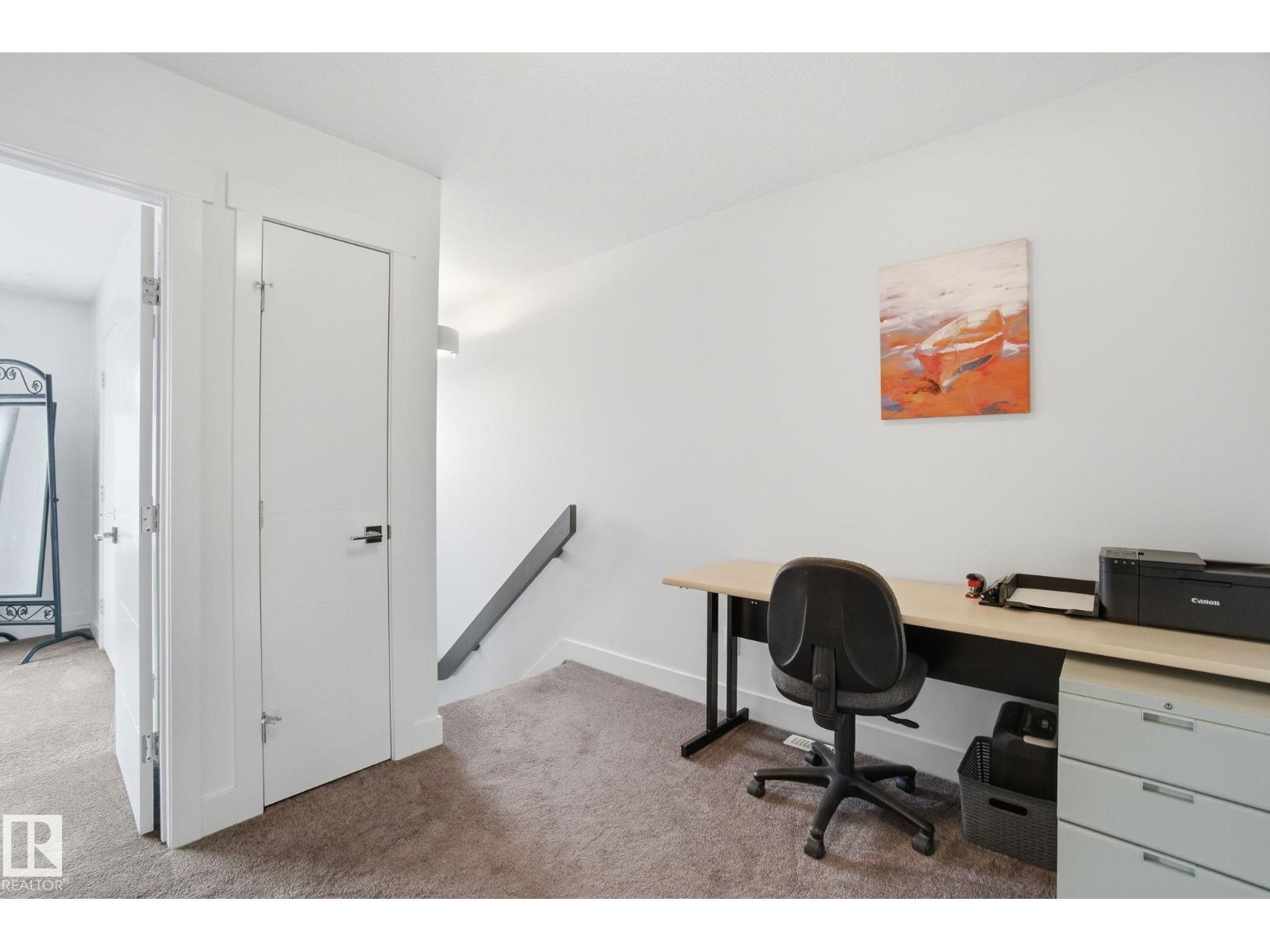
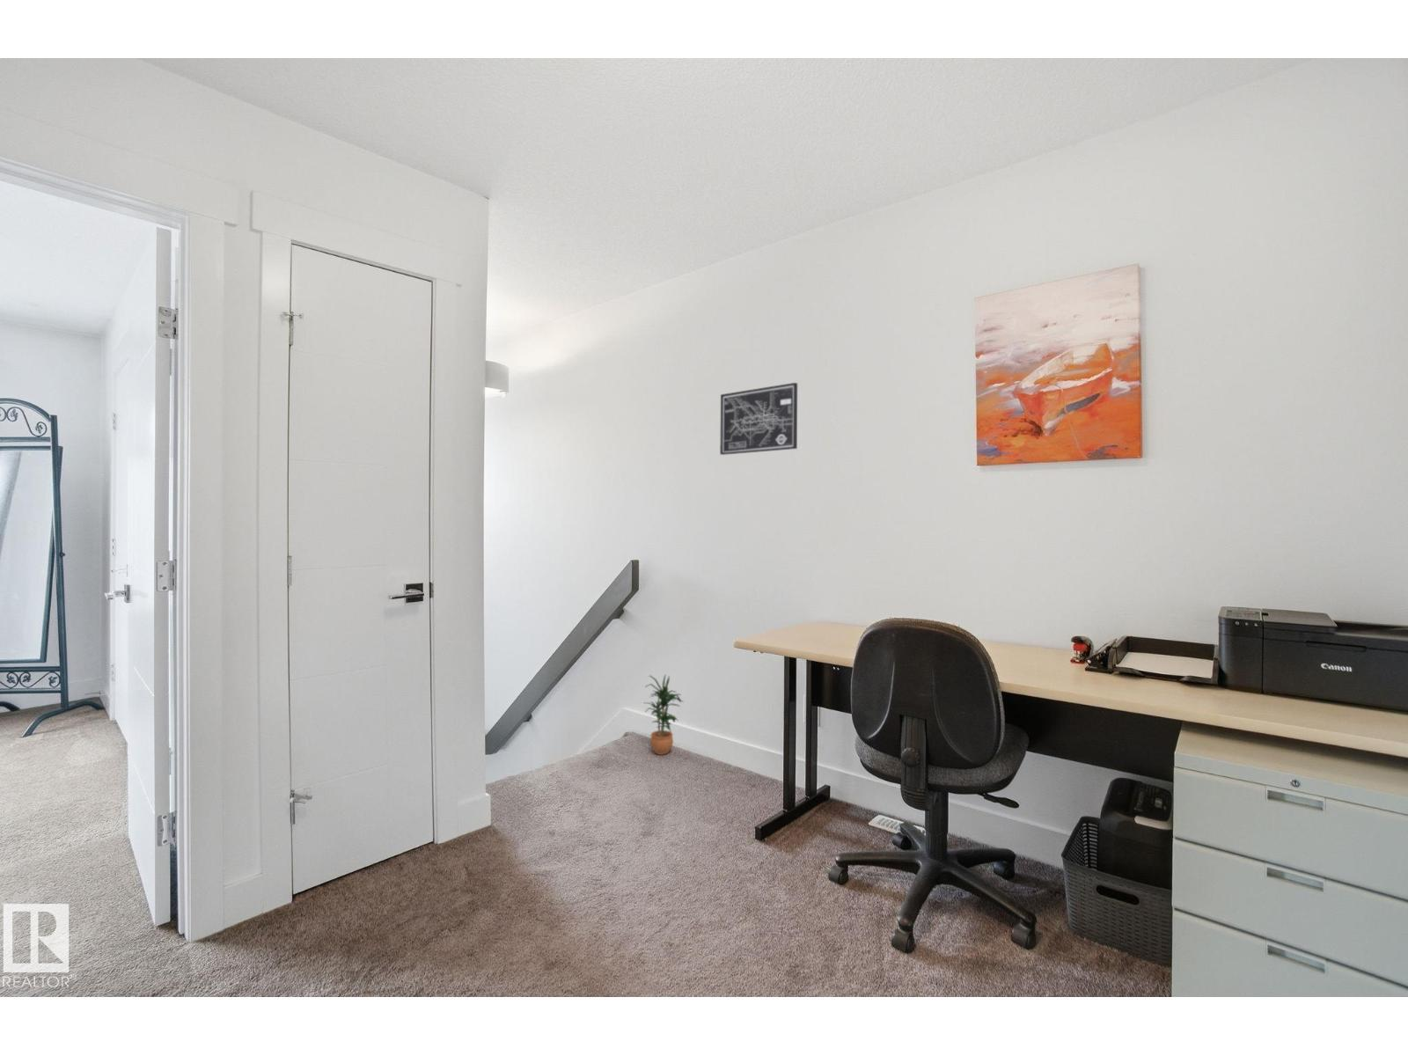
+ potted plant [644,674,685,755]
+ wall art [718,382,798,456]
